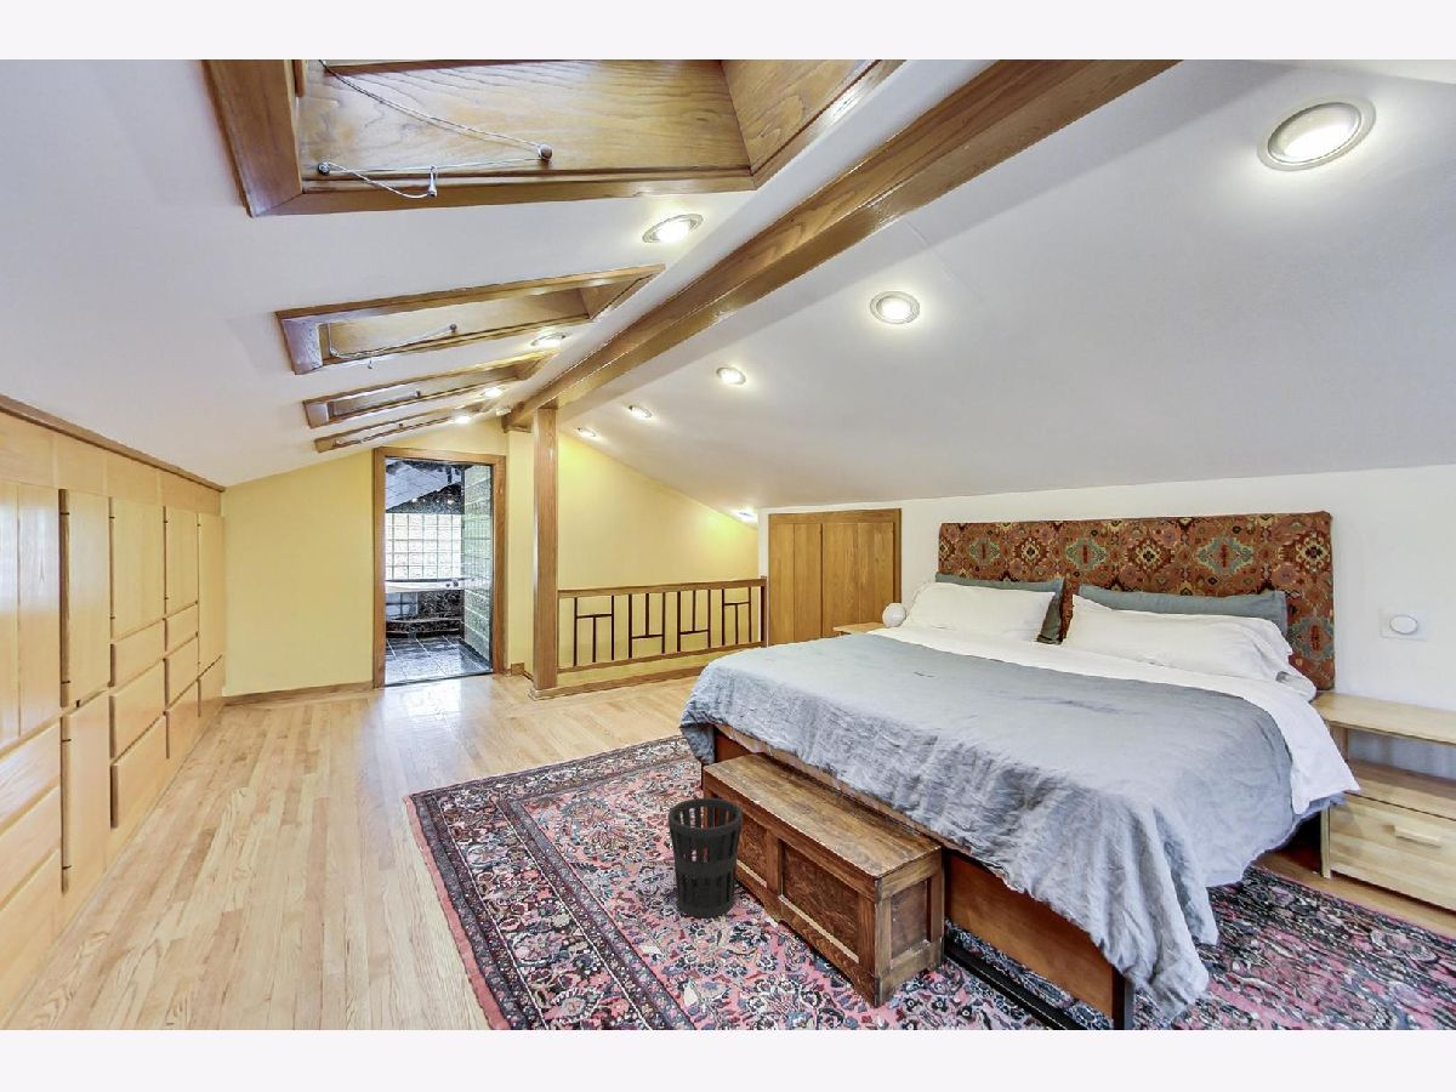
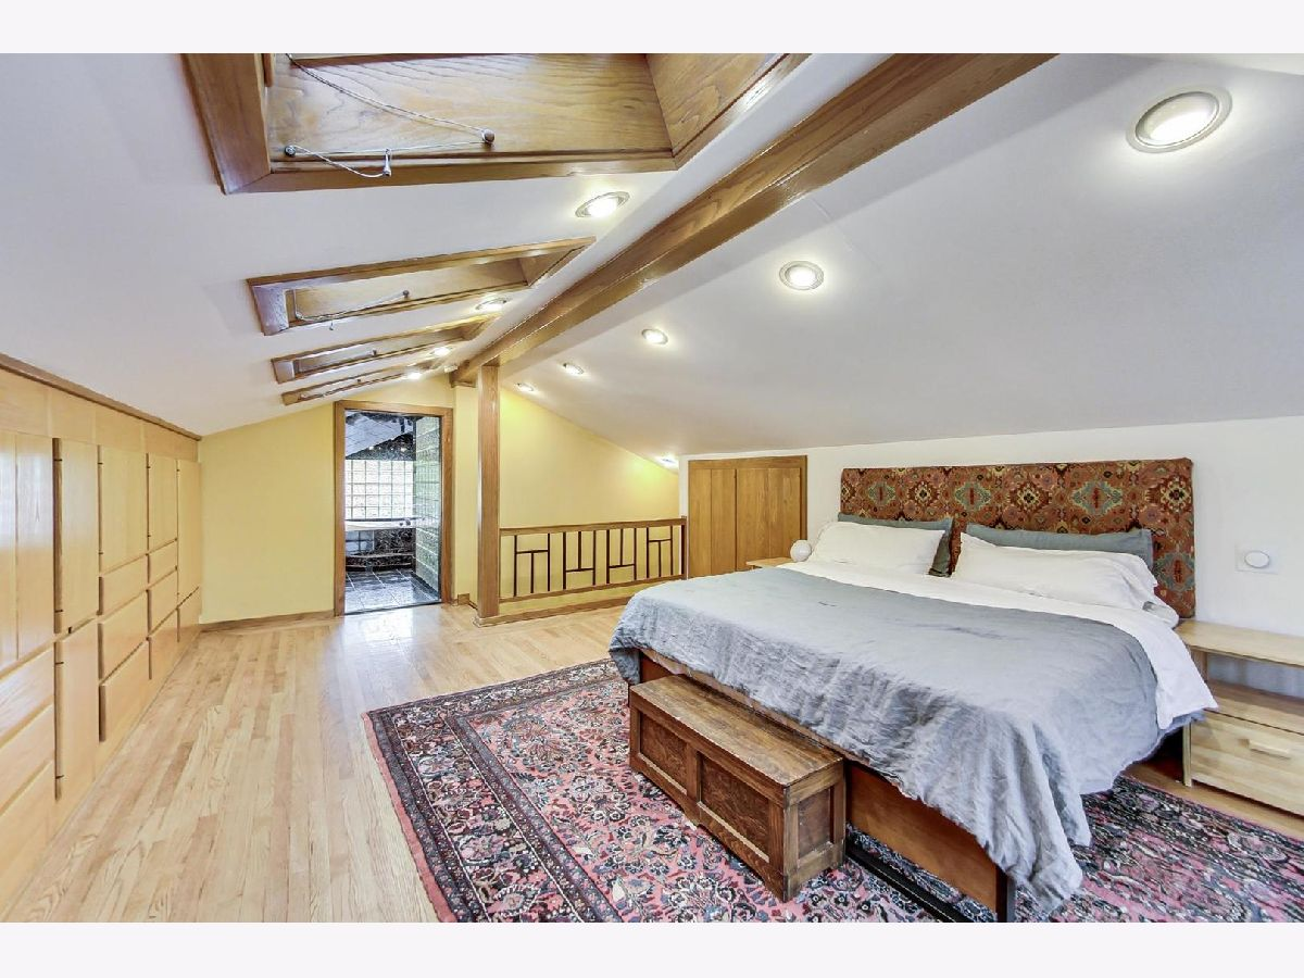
- wastebasket [667,797,744,918]
